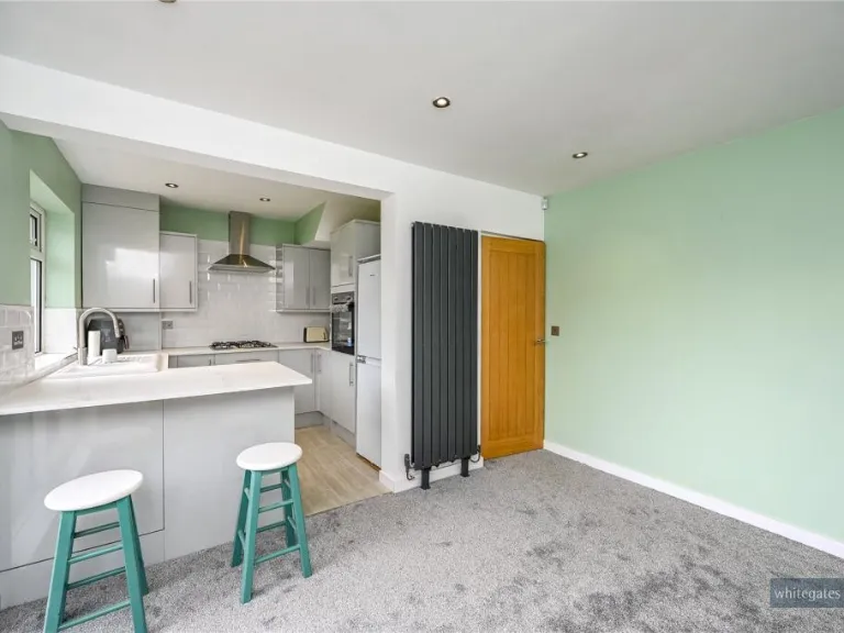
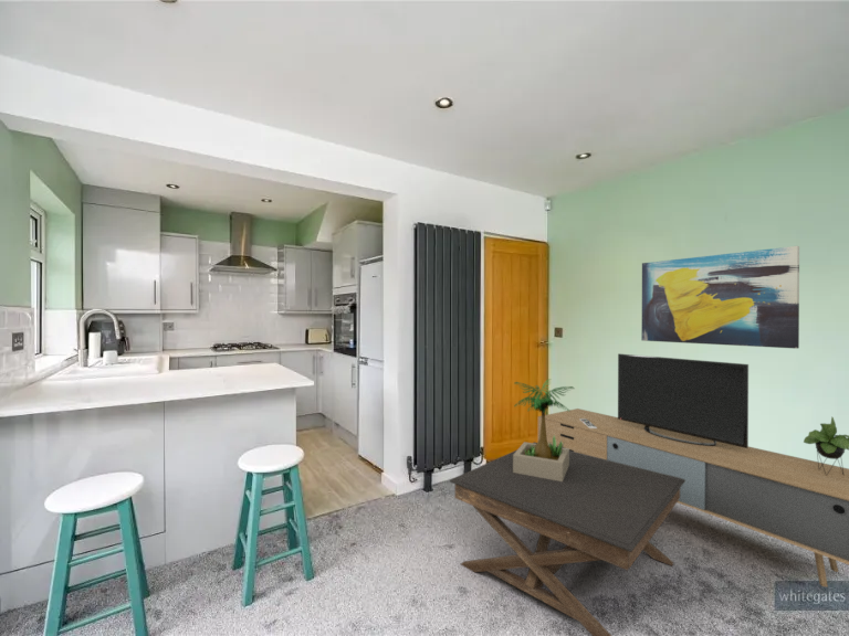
+ potted plant [513,378,576,481]
+ media console [537,352,849,589]
+ wall art [640,245,800,350]
+ coffee table [449,441,685,636]
